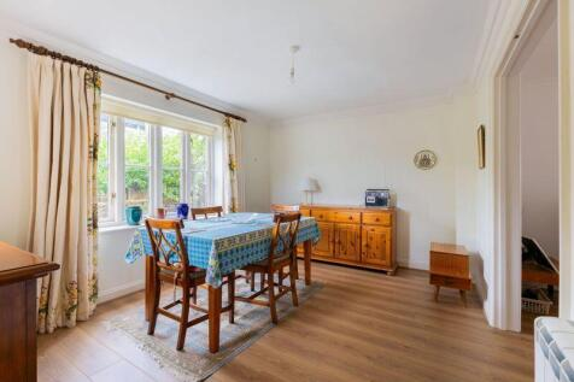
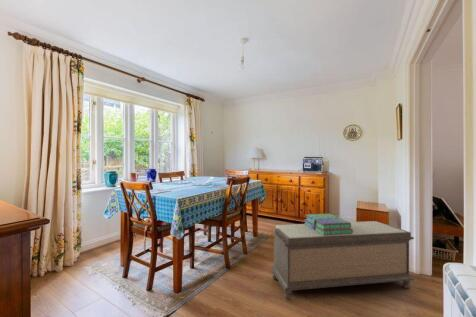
+ stack of books [303,213,353,235]
+ bench [269,220,415,301]
